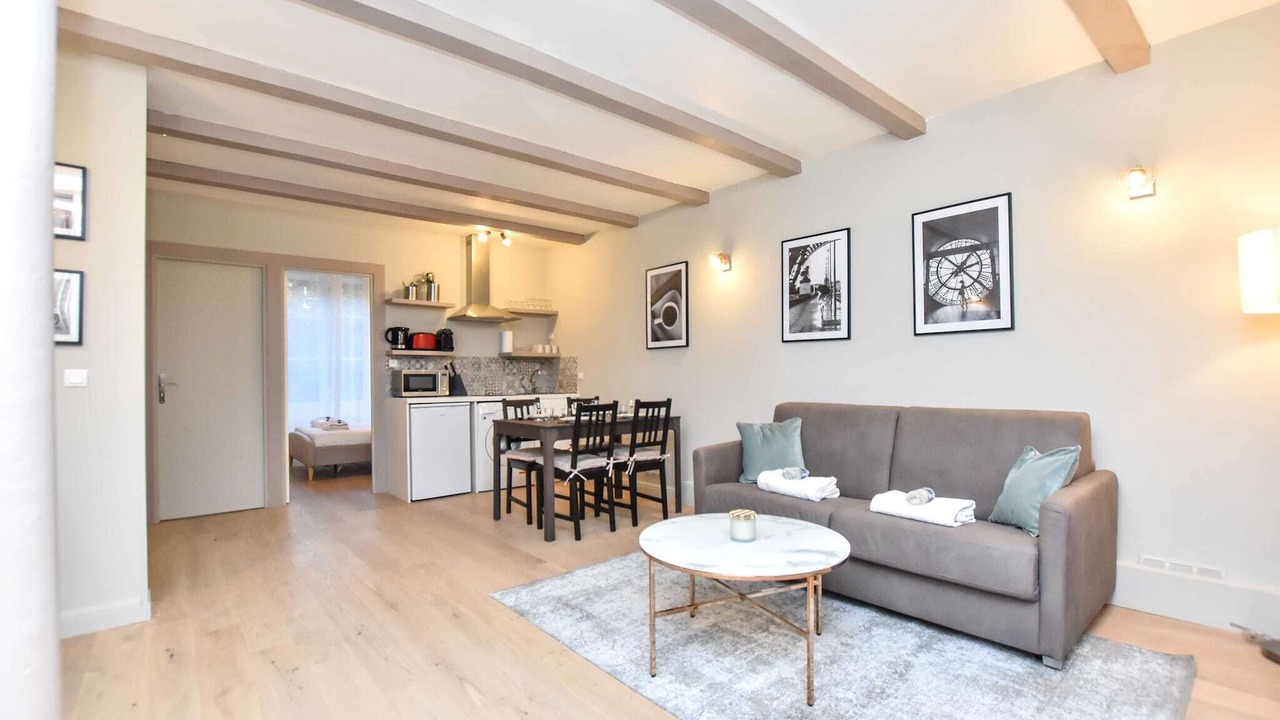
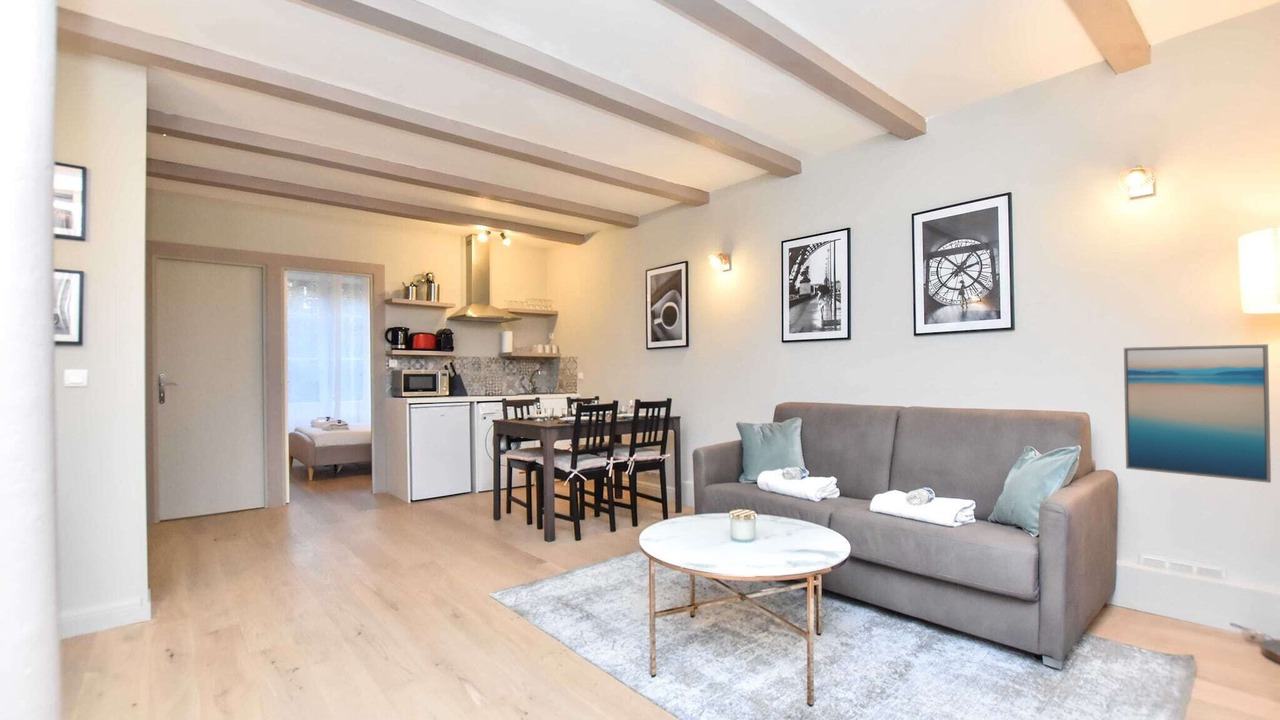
+ wall art [1123,343,1272,484]
